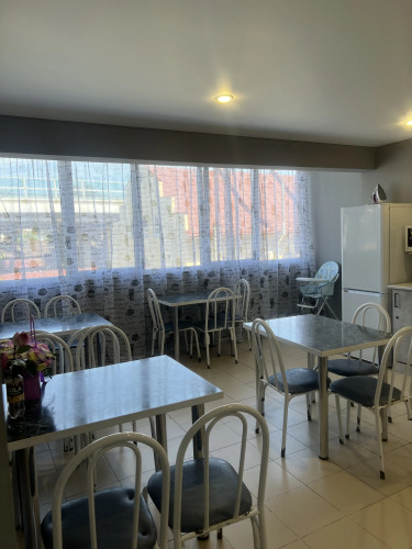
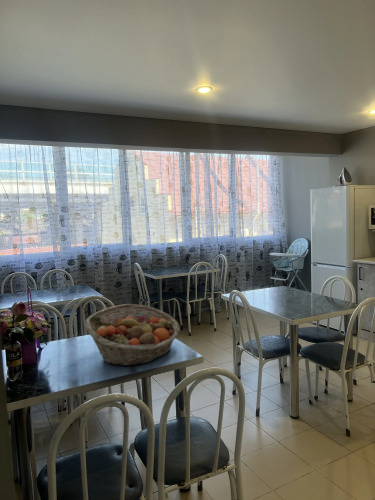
+ fruit basket [84,303,181,367]
